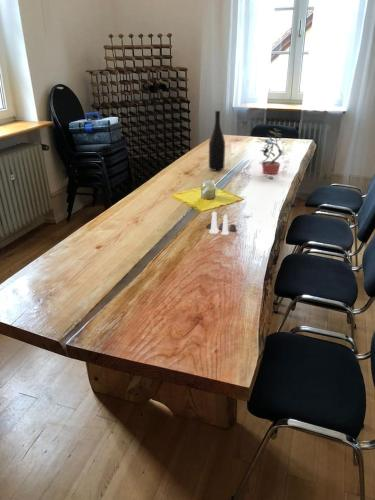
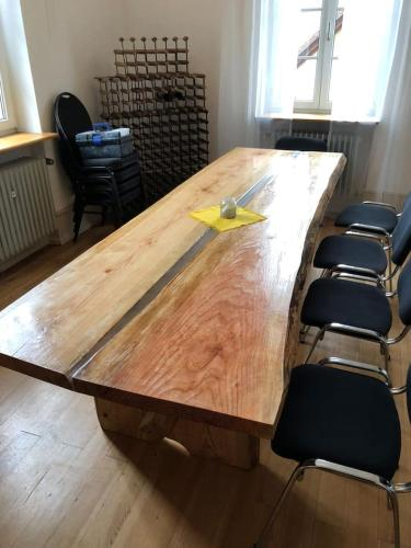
- potted plant [256,127,287,180]
- salt and pepper shaker set [205,211,237,236]
- wine bottle [208,110,226,171]
